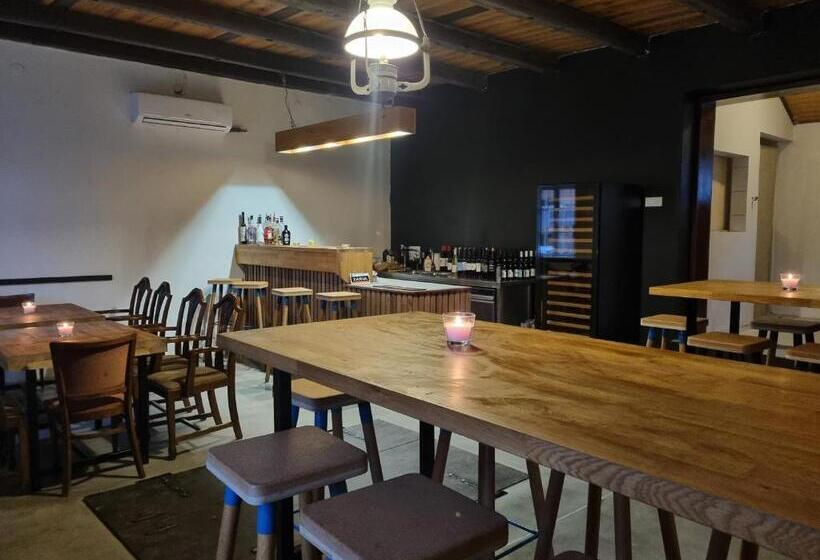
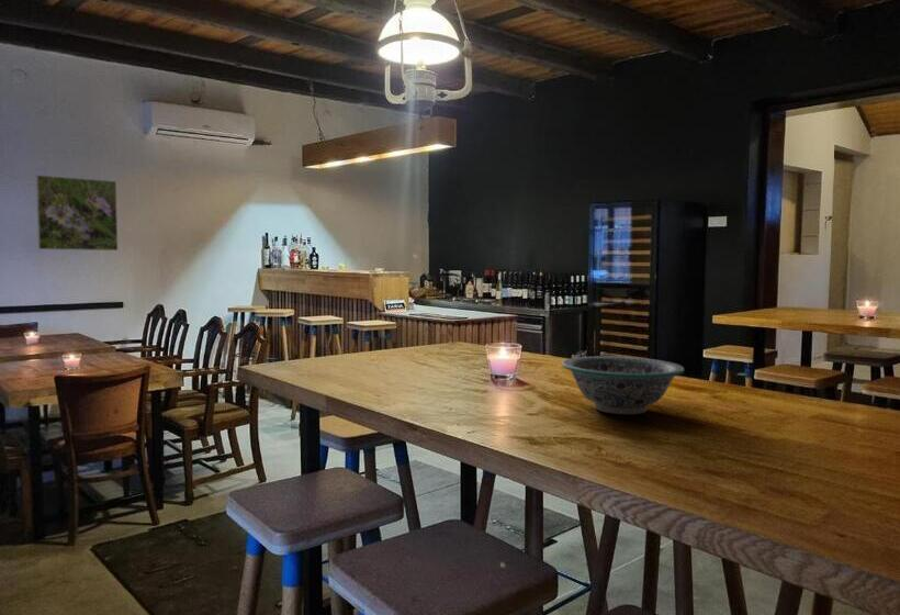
+ decorative bowl [561,355,686,415]
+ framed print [35,175,119,251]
